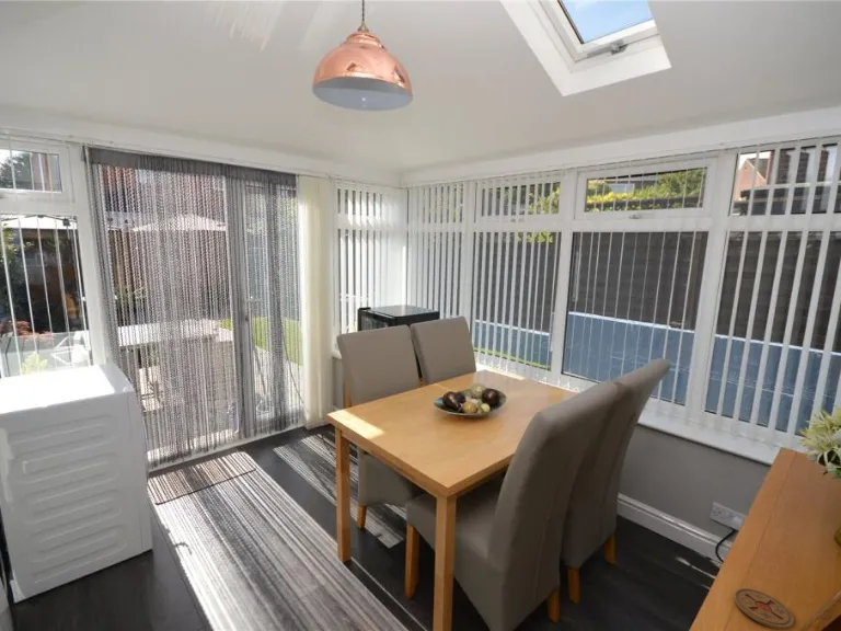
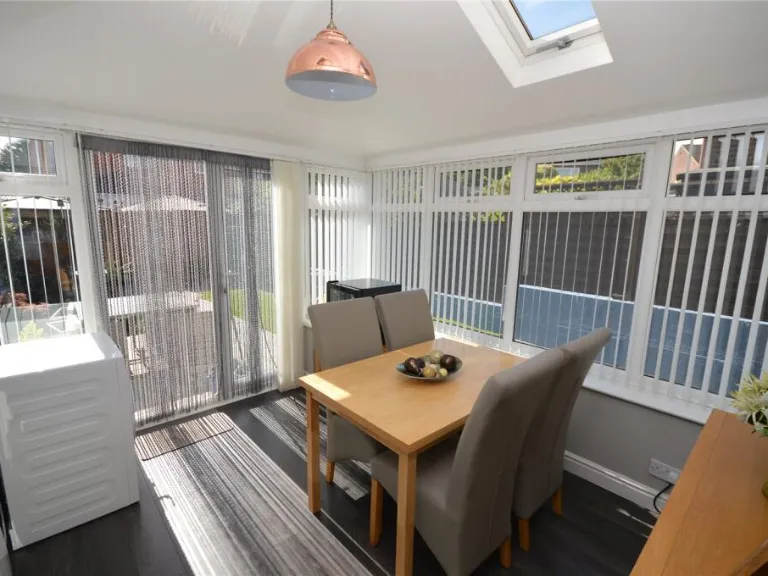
- coaster [733,587,795,631]
